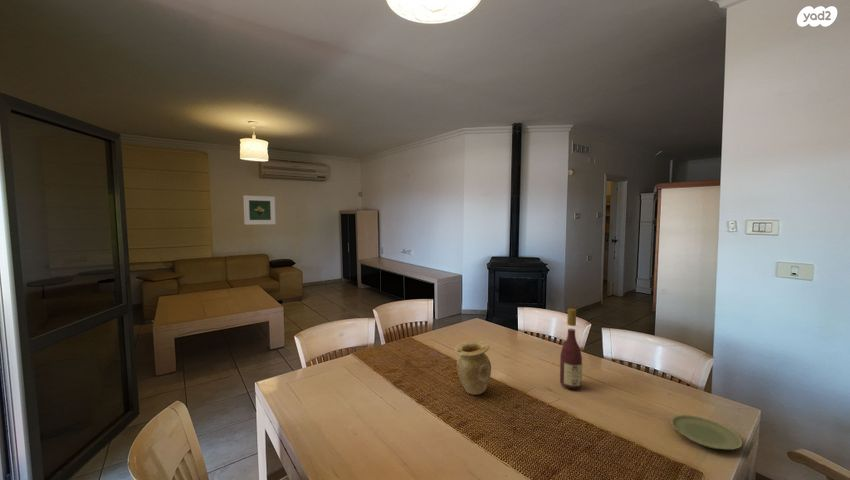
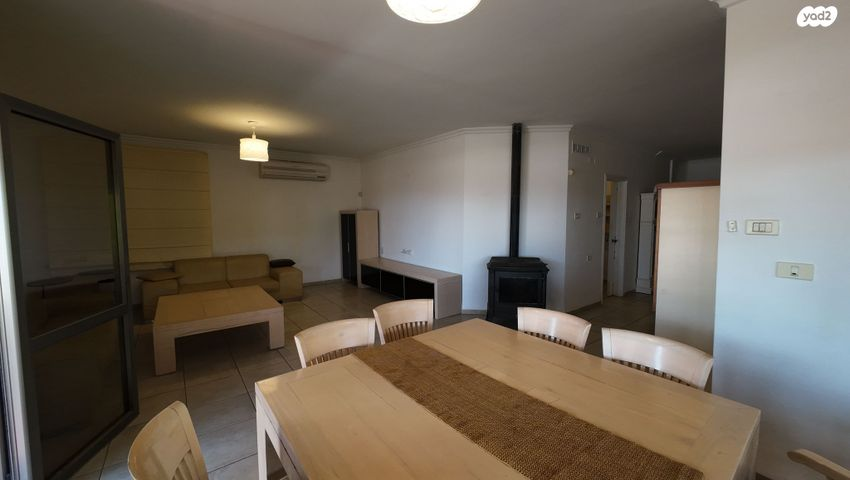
- vase [454,339,492,395]
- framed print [243,195,277,226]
- wine bottle [559,308,583,389]
- plate [670,414,743,450]
